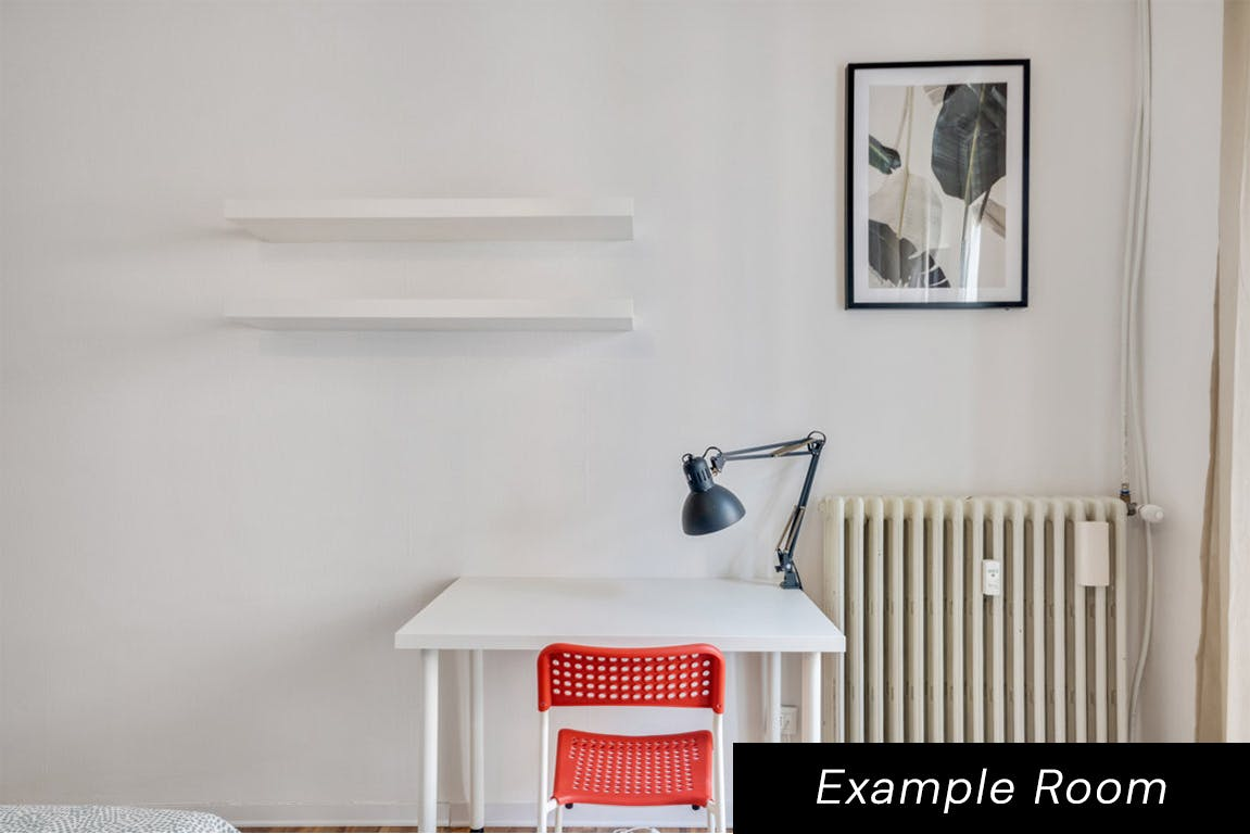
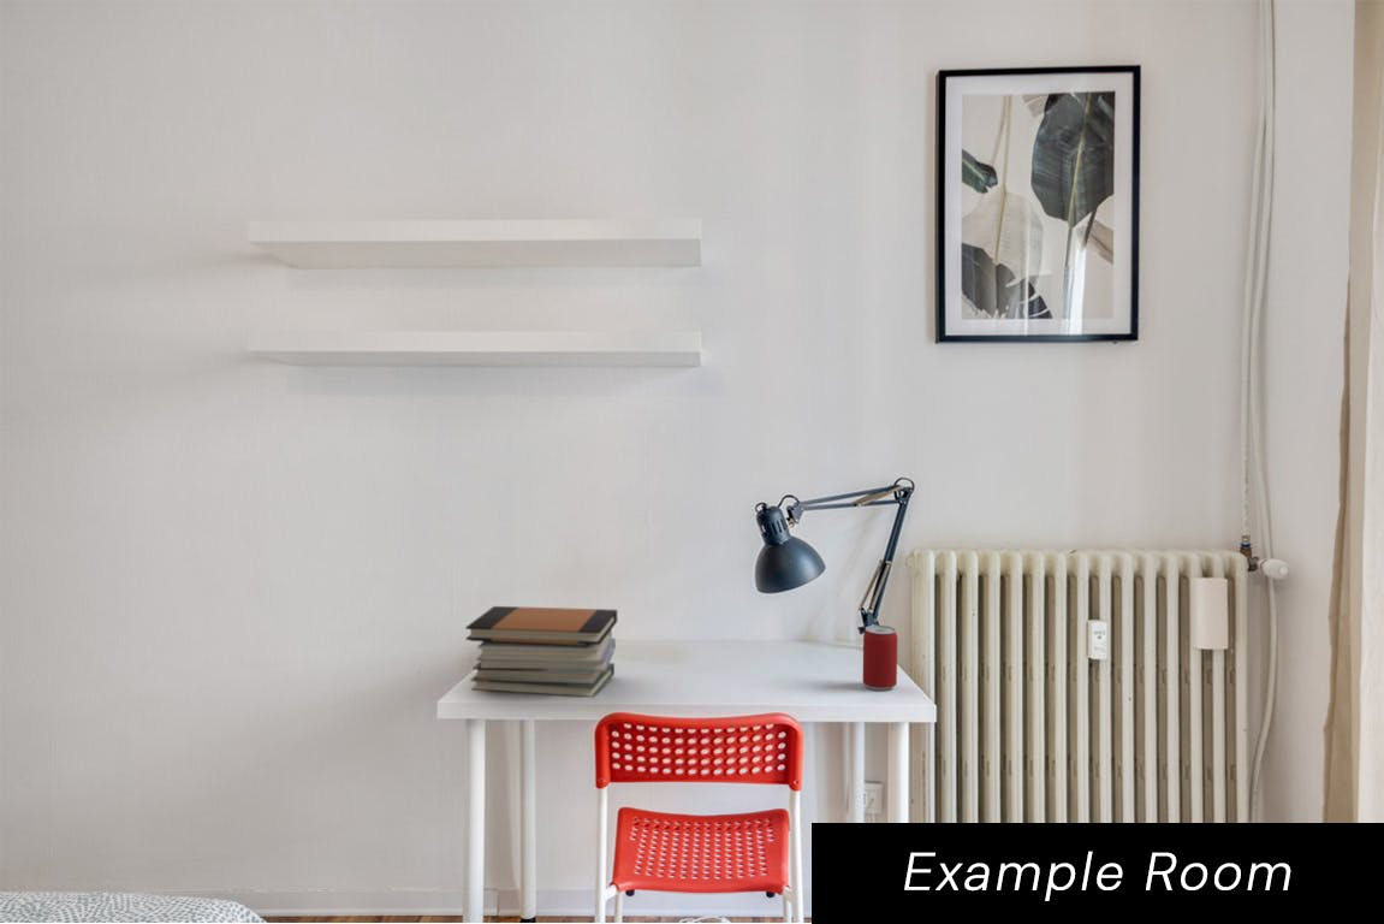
+ book stack [464,605,618,698]
+ beer can [862,624,898,692]
